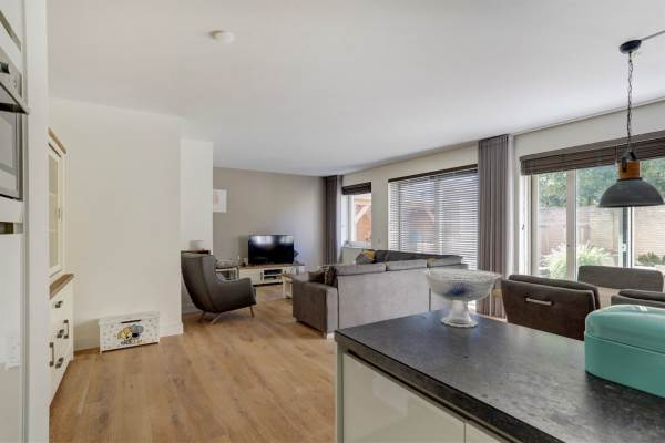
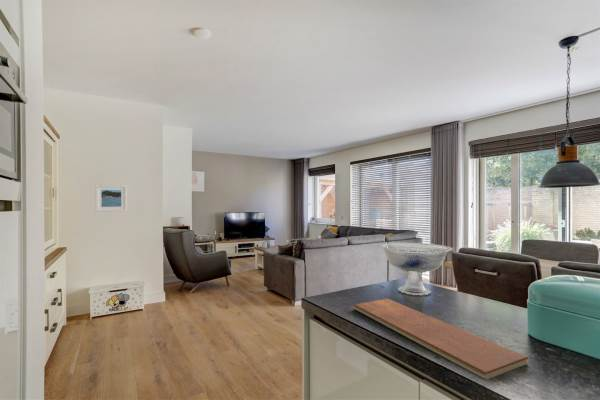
+ chopping board [352,298,529,381]
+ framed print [95,184,128,213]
